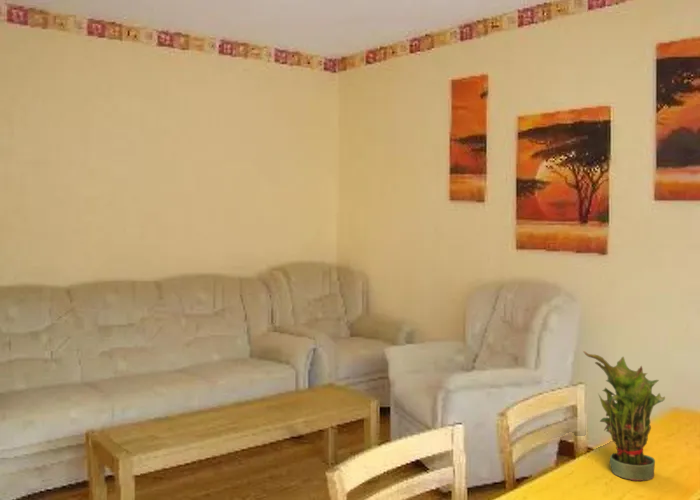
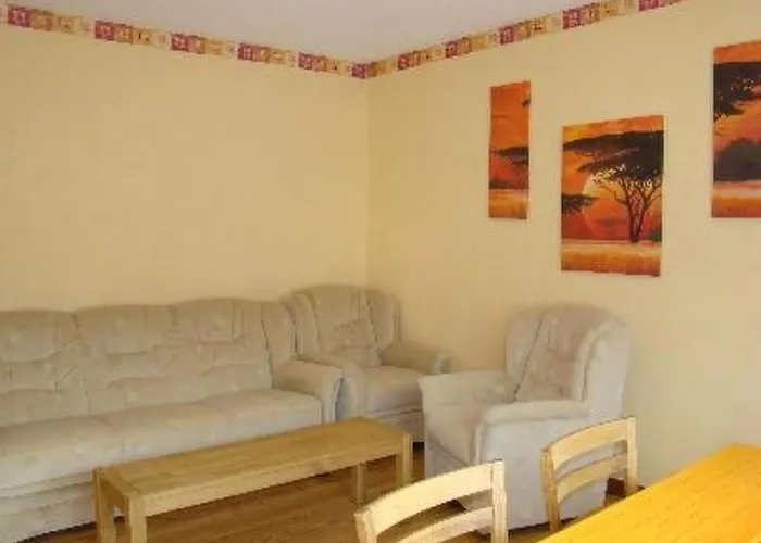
- potted plant [582,350,666,482]
